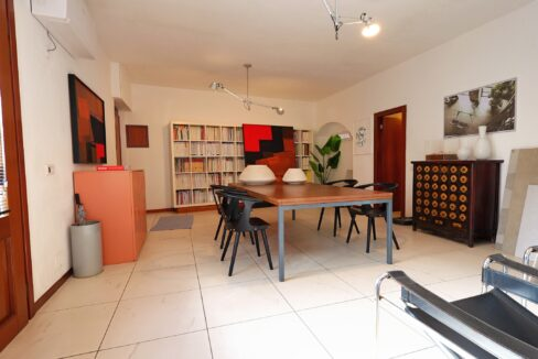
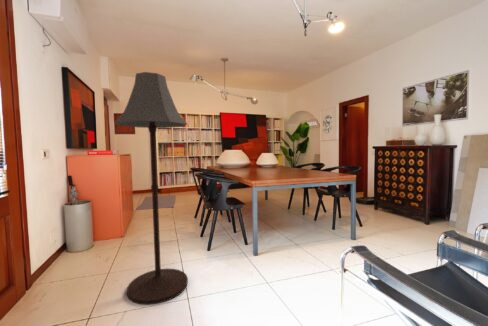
+ floor lamp [114,71,189,306]
